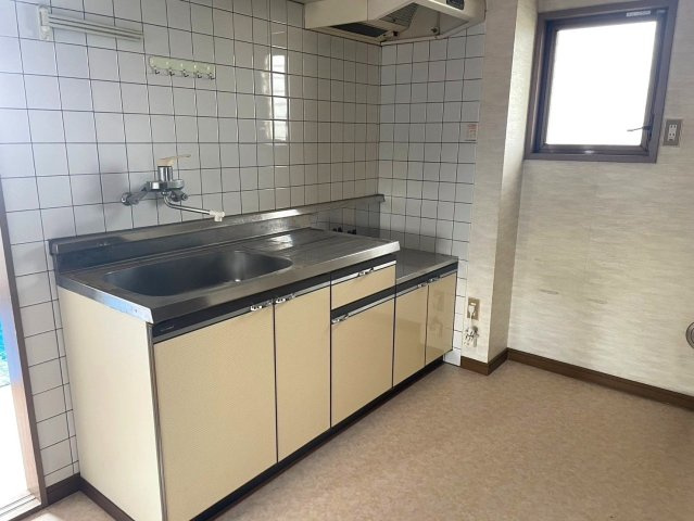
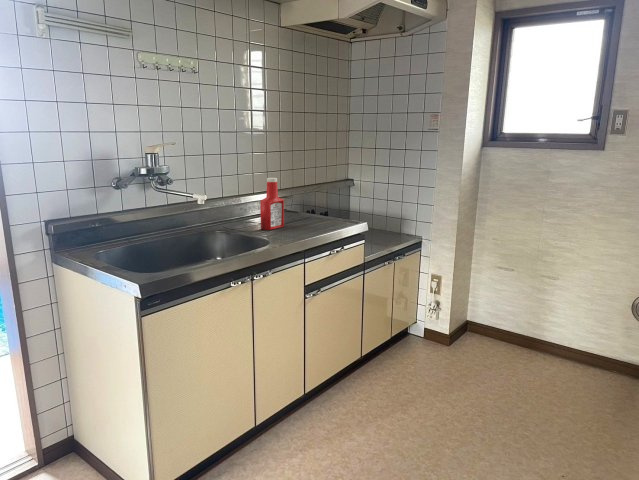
+ soap bottle [259,177,285,231]
